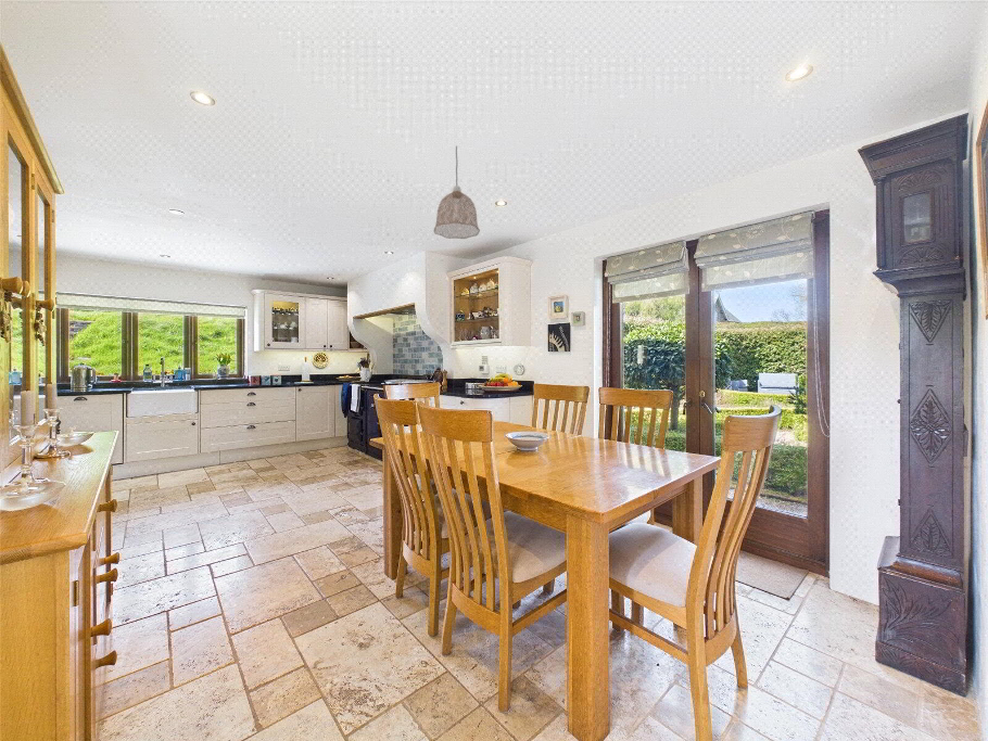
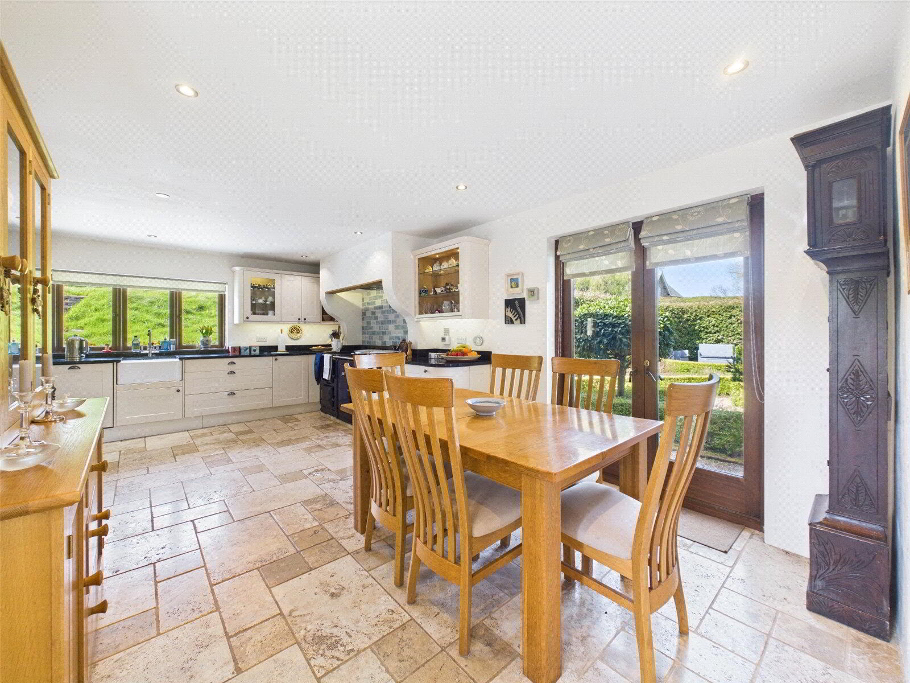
- pendant lamp [433,145,481,240]
